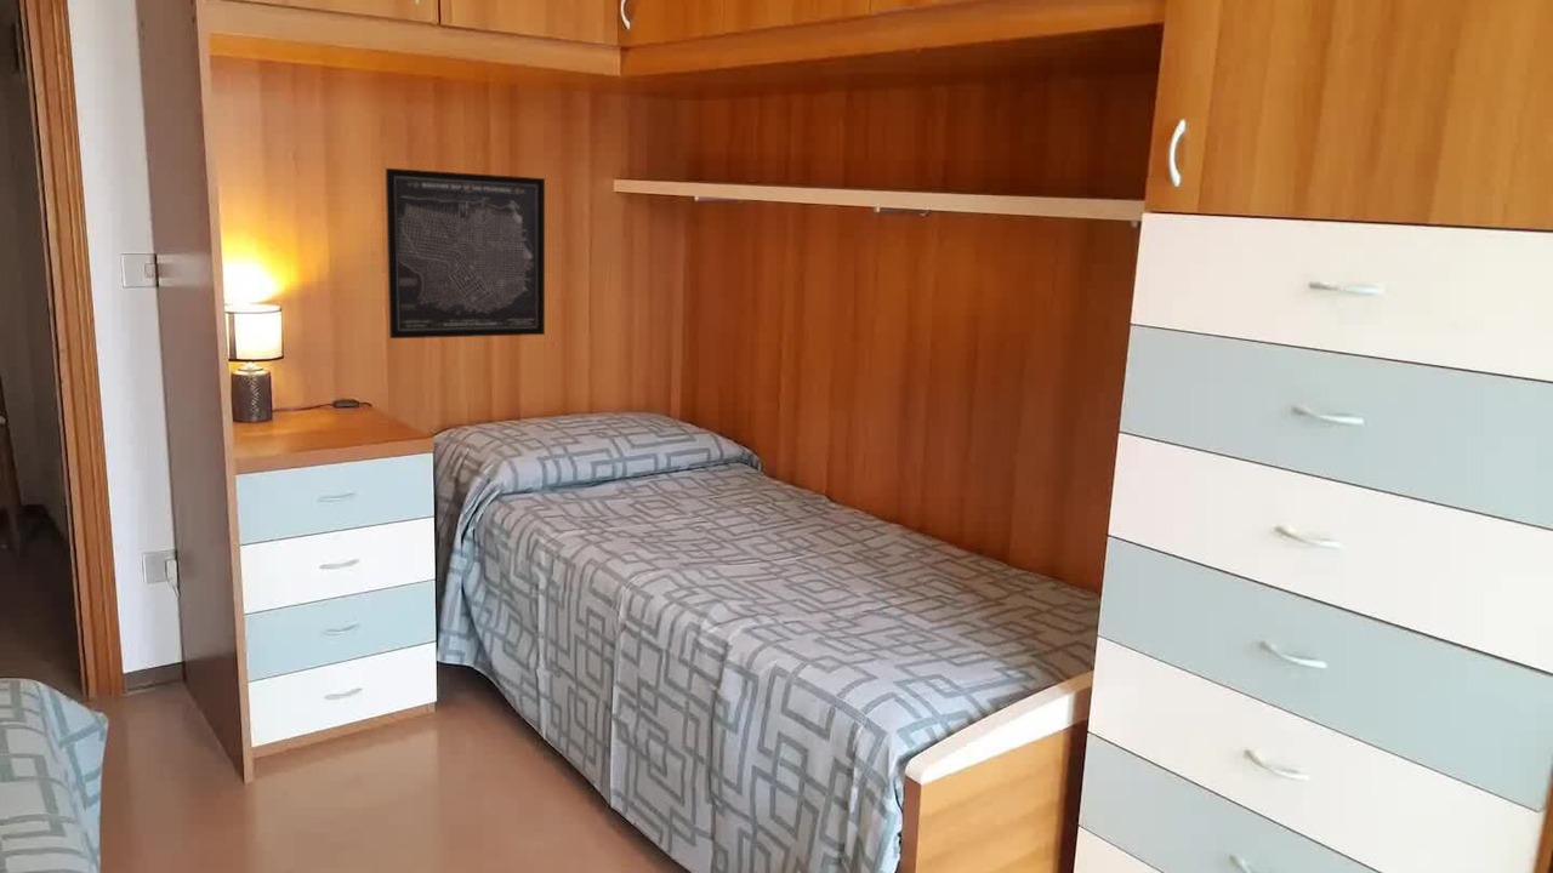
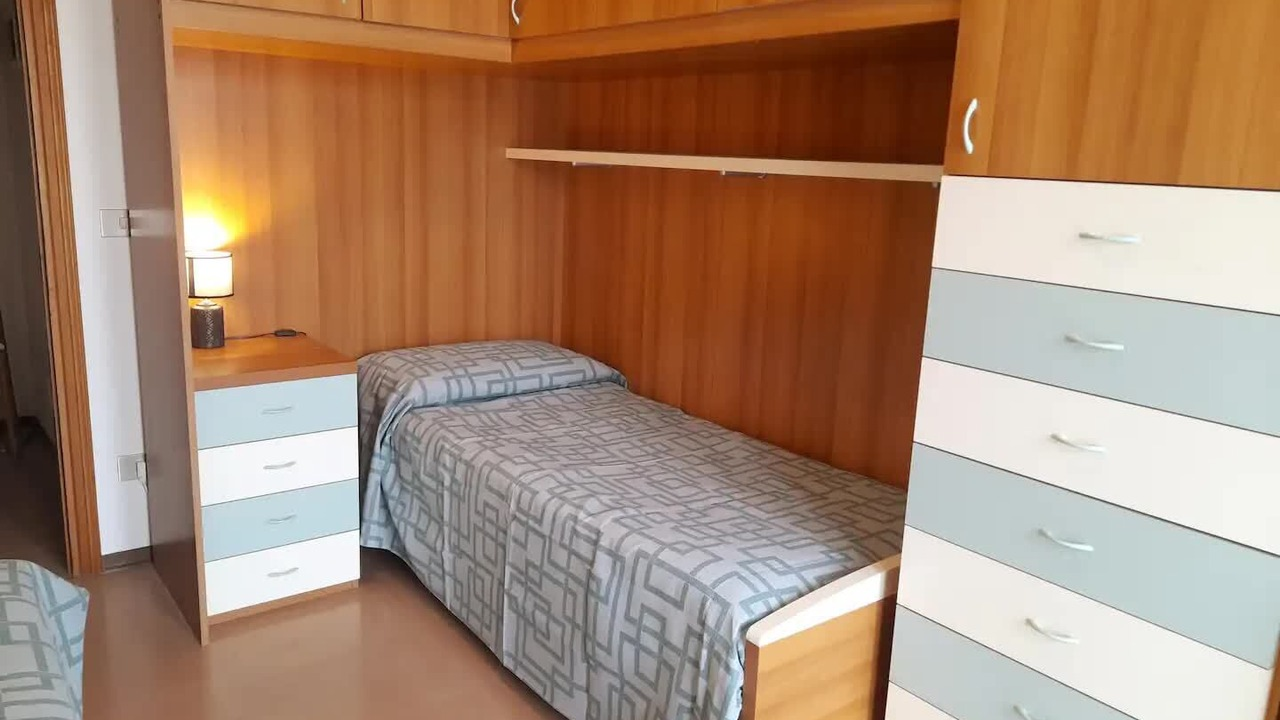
- wall art [385,167,546,340]
